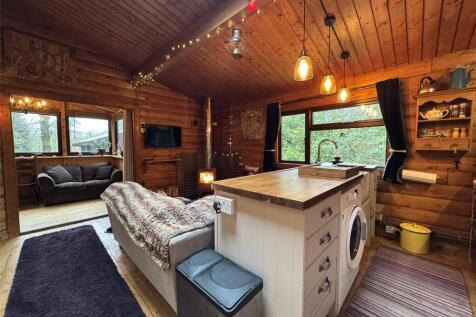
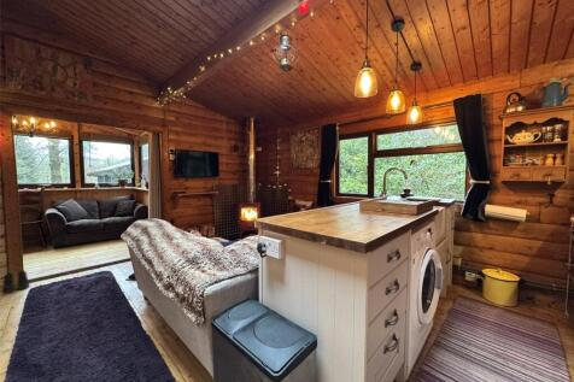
+ boots [1,269,30,294]
